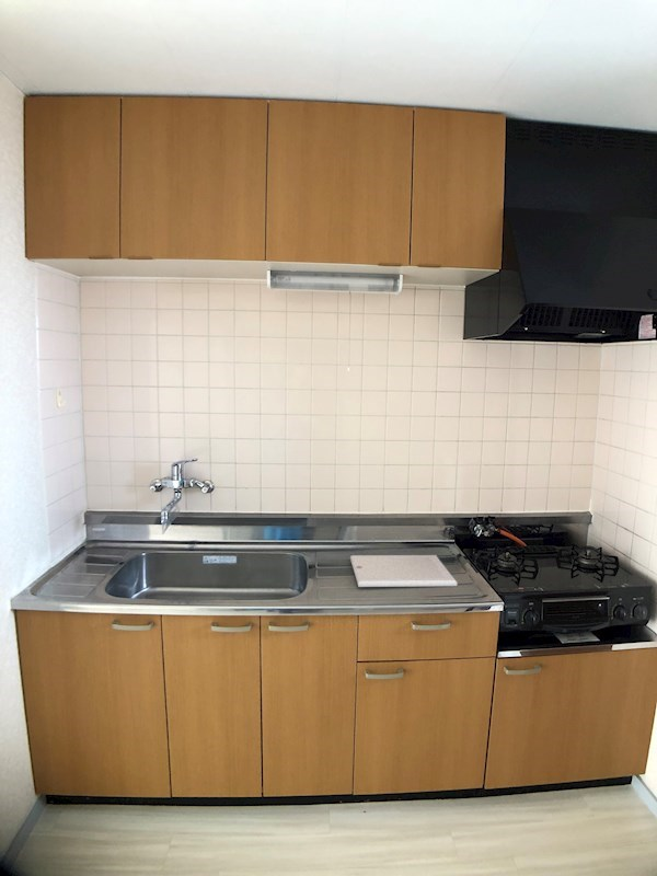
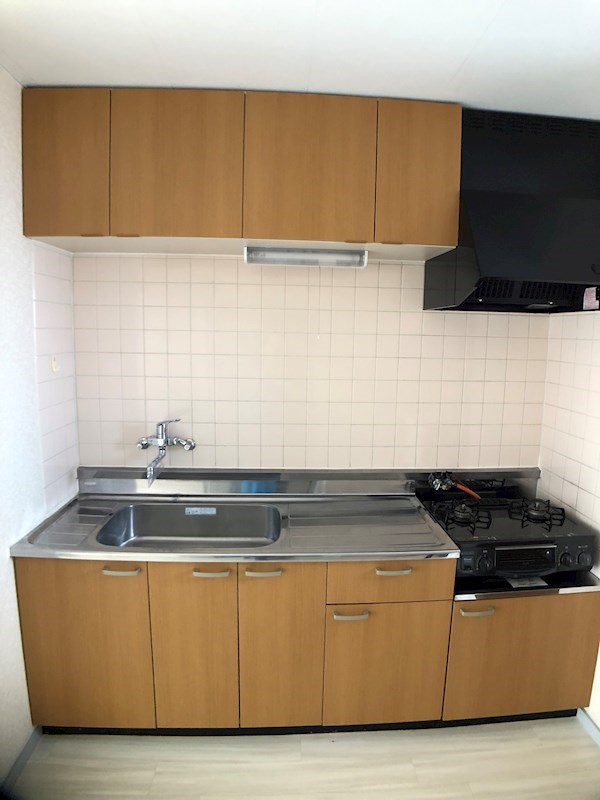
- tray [349,554,459,588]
